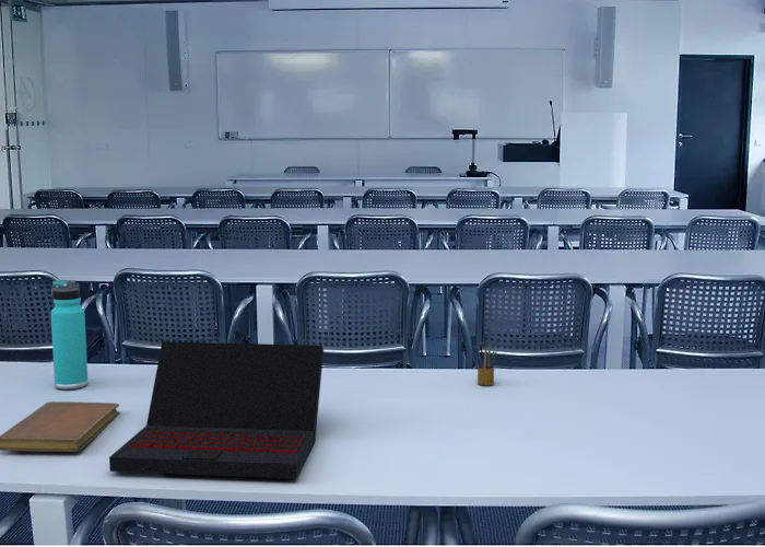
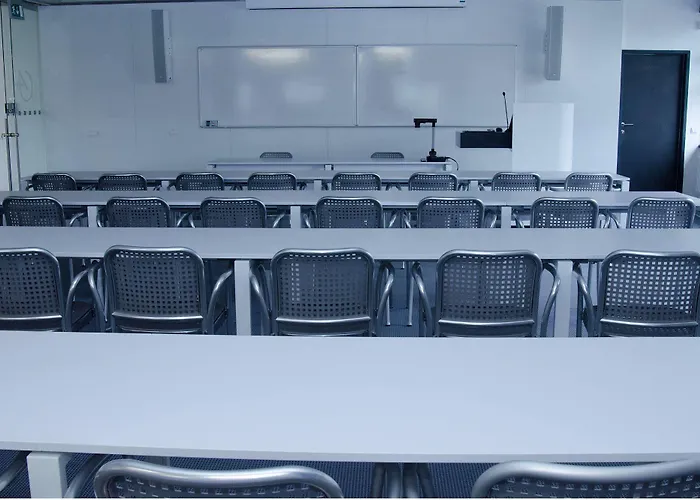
- thermos bottle [50,279,89,391]
- laptop [108,340,325,480]
- pencil box [474,340,497,386]
- notebook [0,400,120,453]
